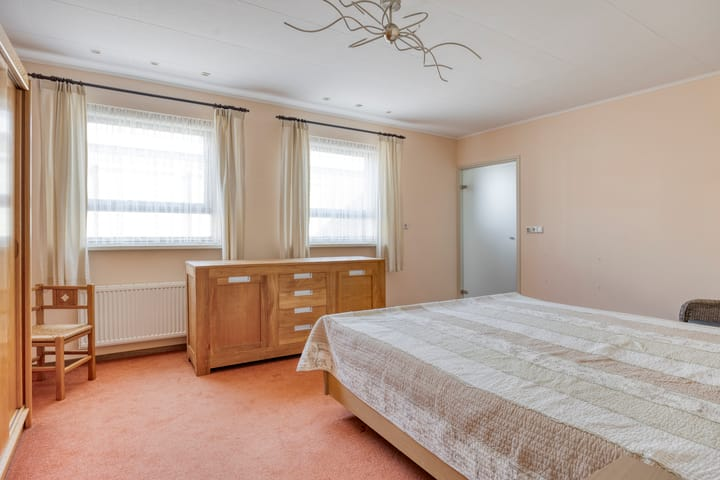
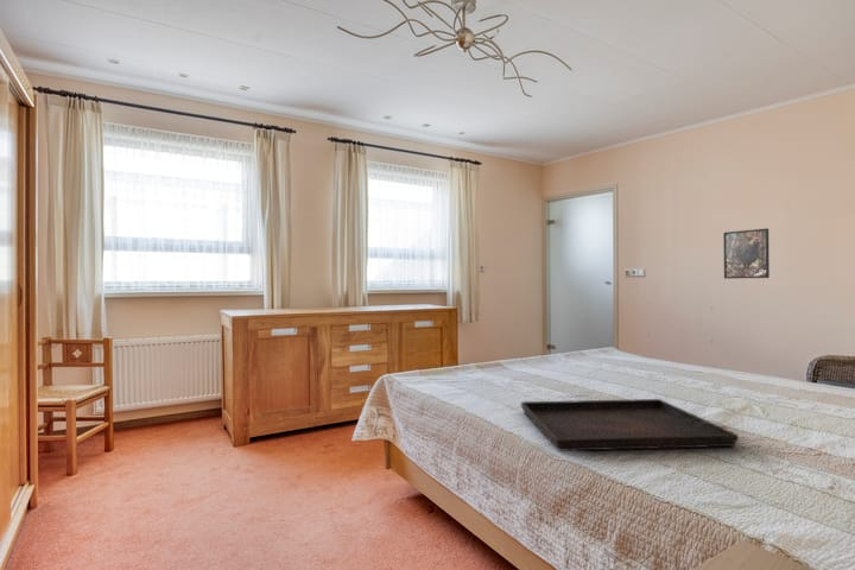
+ serving tray [520,398,740,452]
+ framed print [722,227,771,280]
